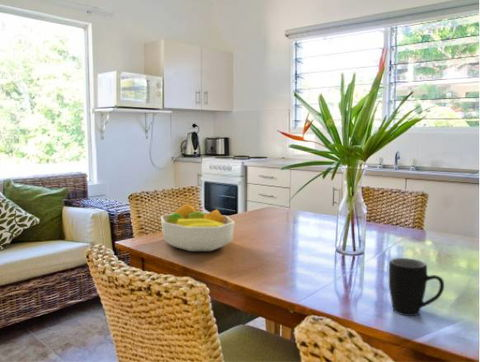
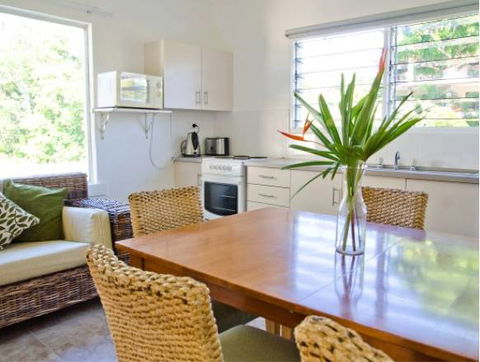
- fruit bowl [160,203,236,252]
- mug [388,257,445,317]
